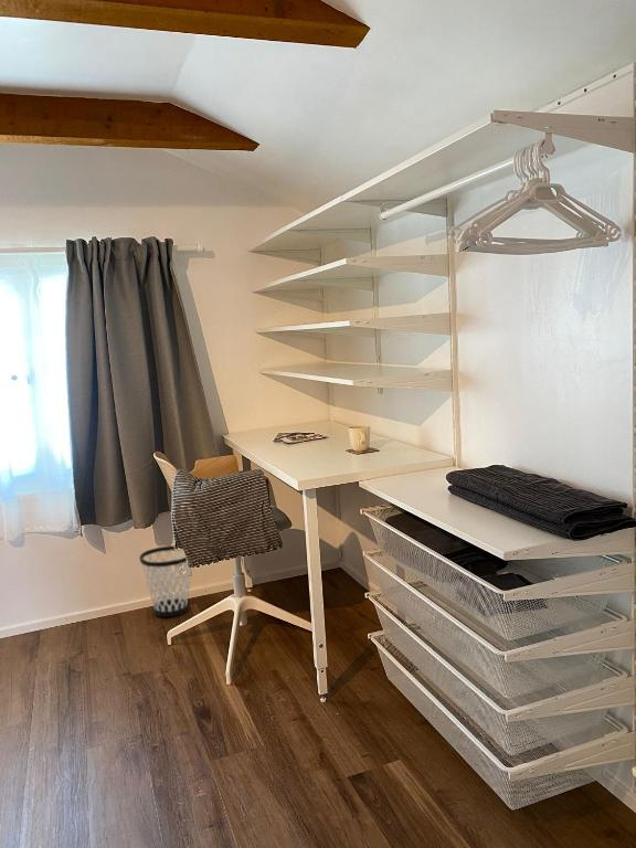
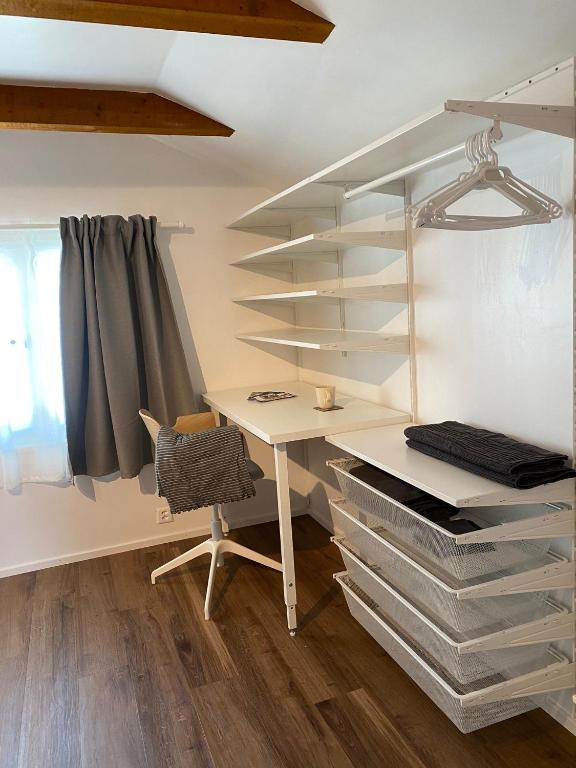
- wastebasket [138,544,192,618]
